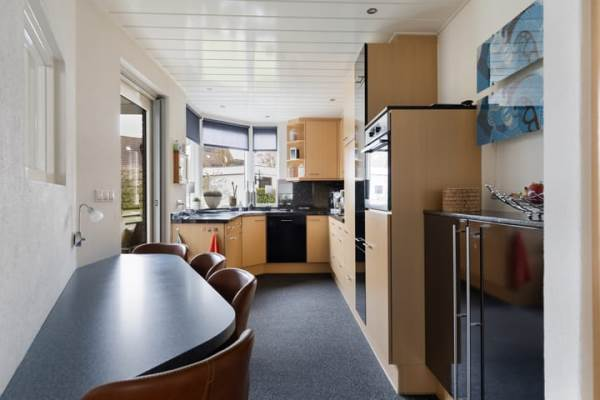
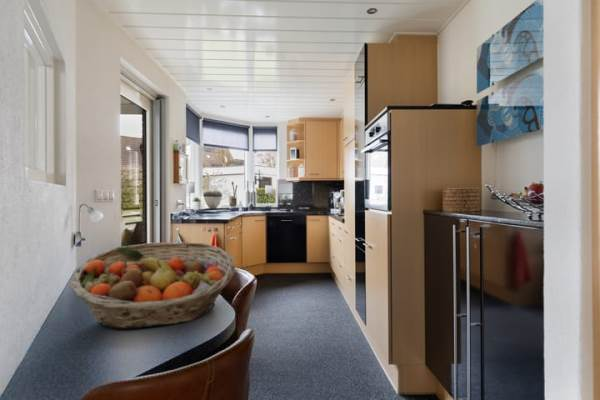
+ fruit basket [69,241,236,330]
